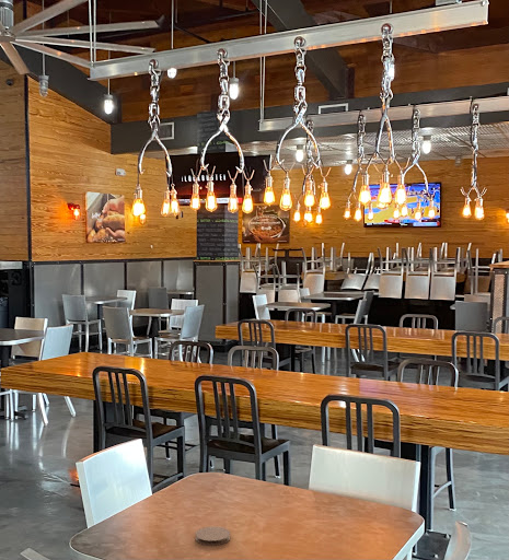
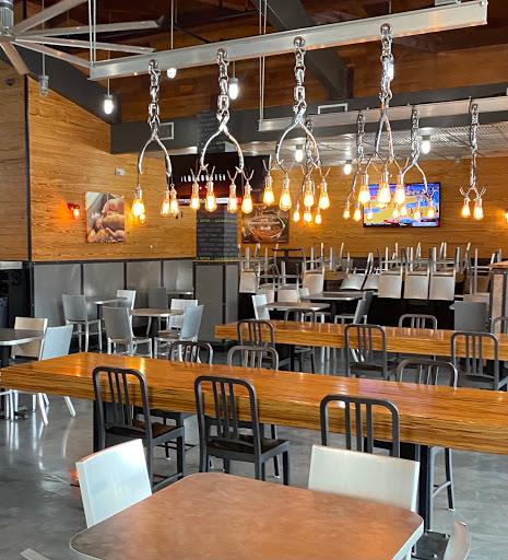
- coaster [195,525,231,547]
